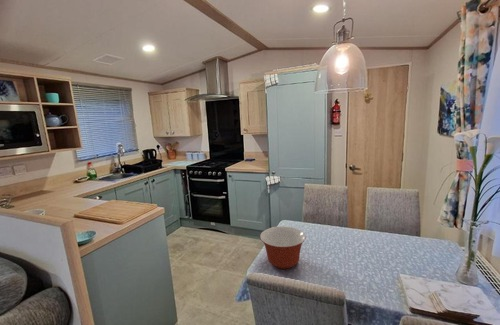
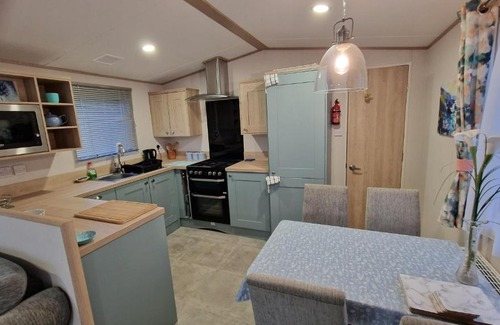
- mixing bowl [259,225,307,270]
